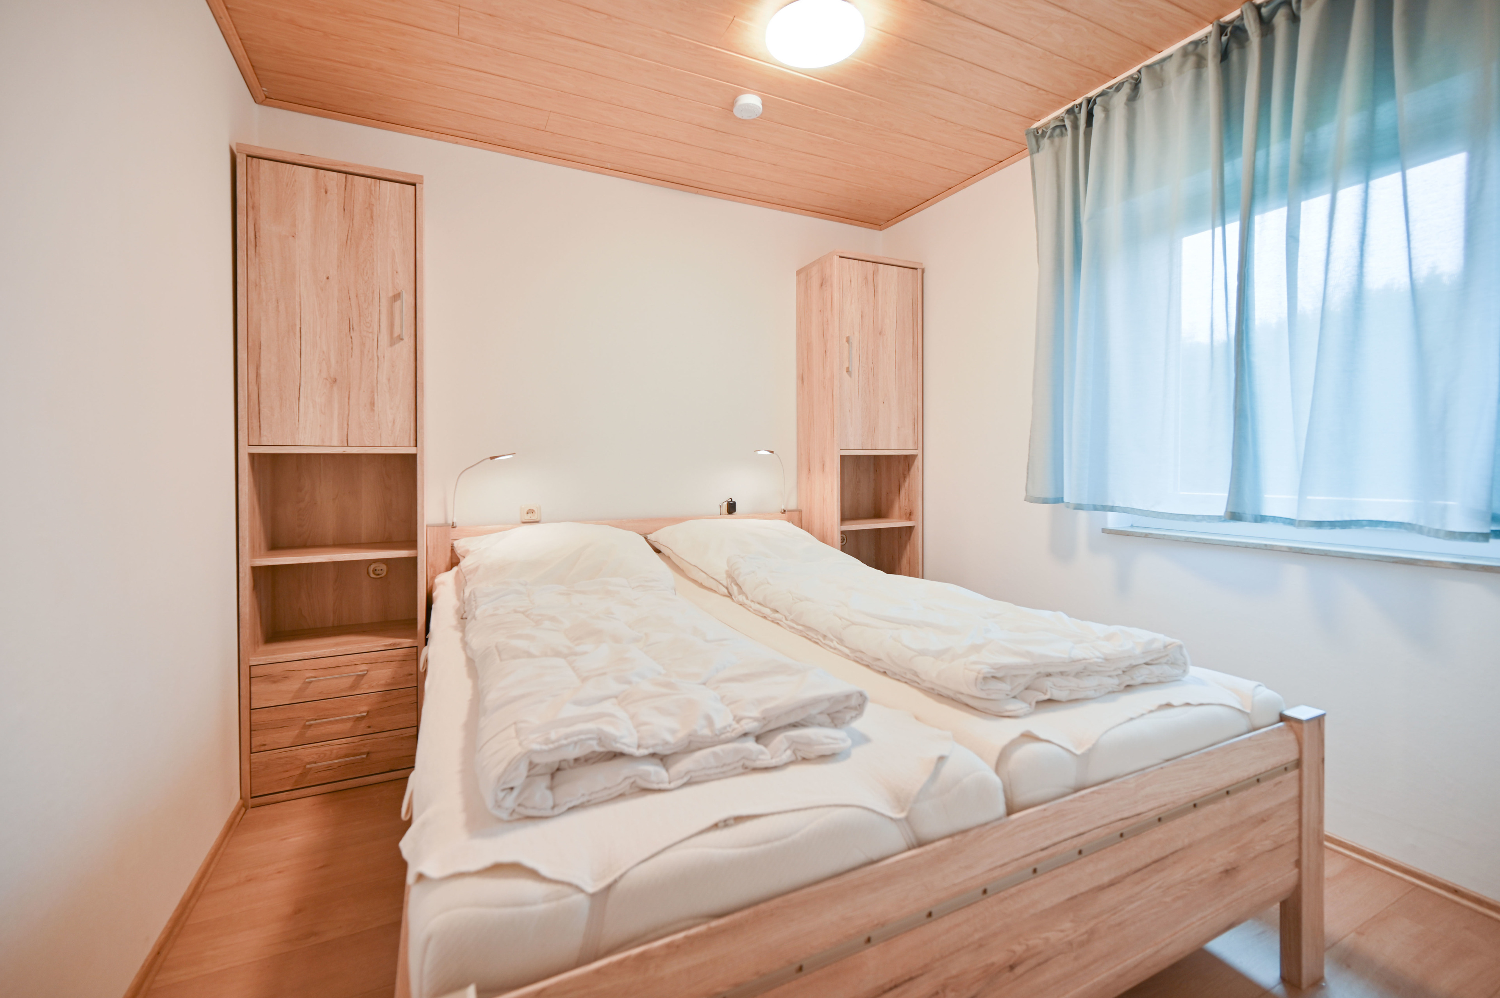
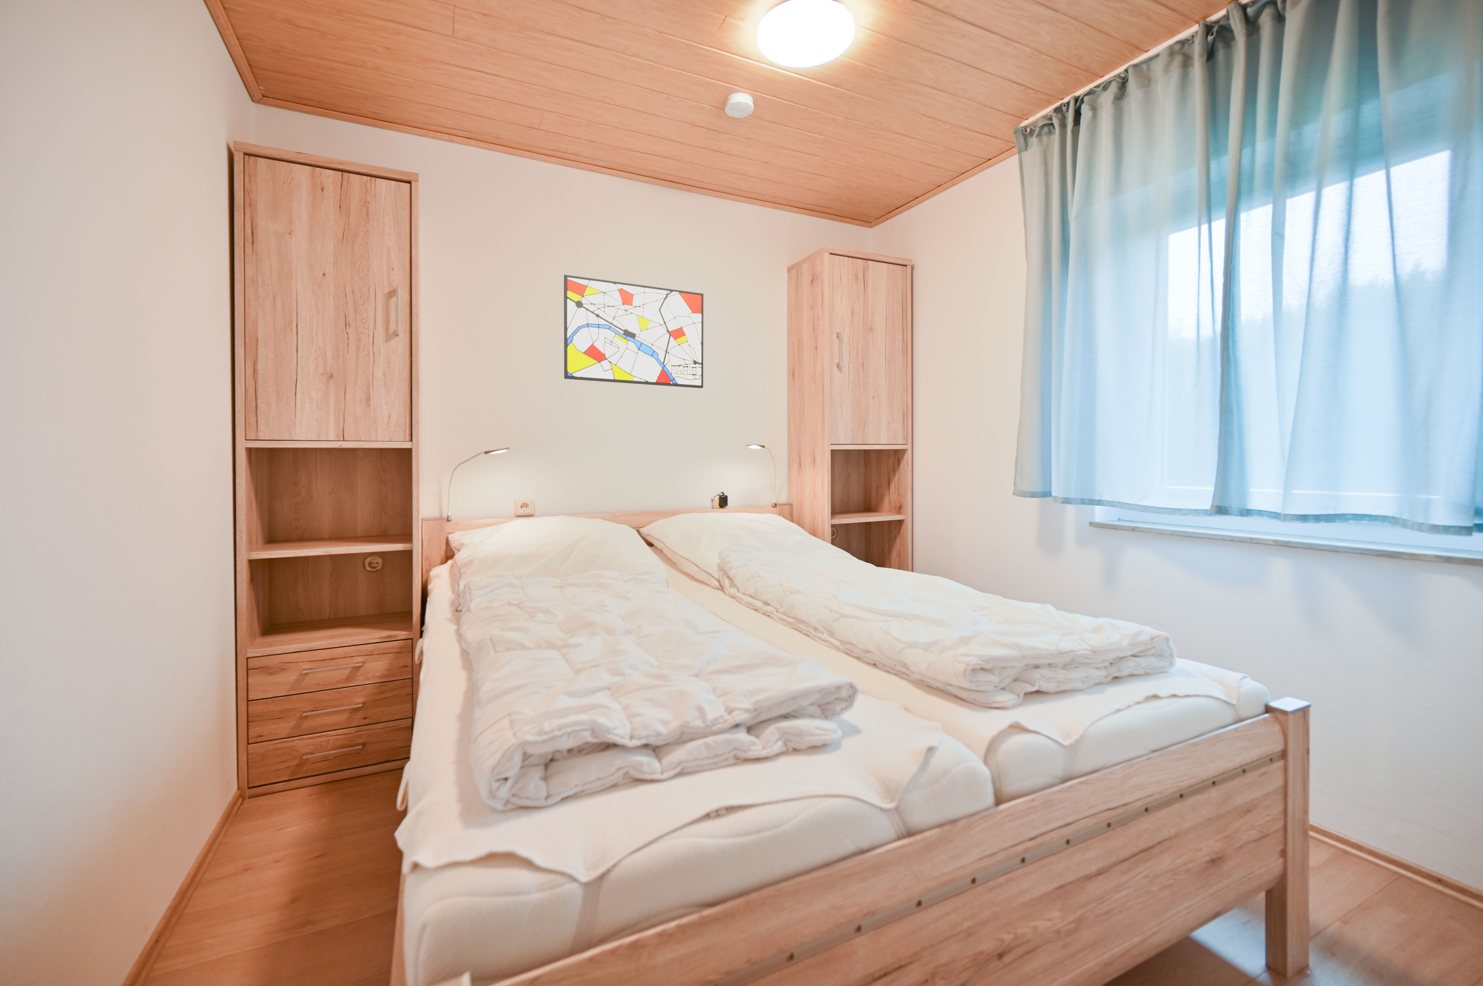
+ wall art [564,274,704,388]
